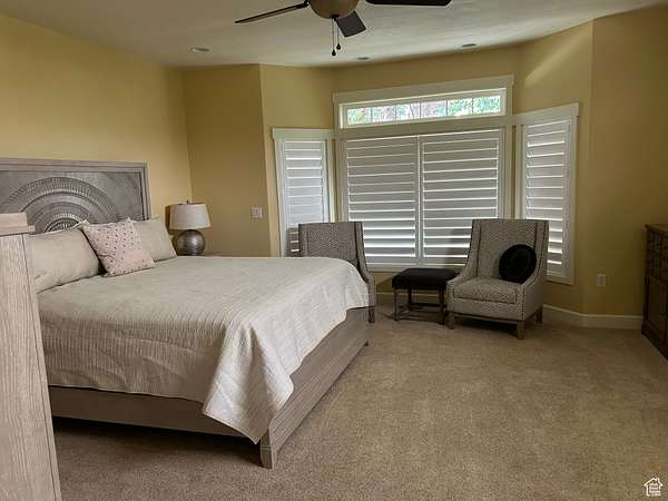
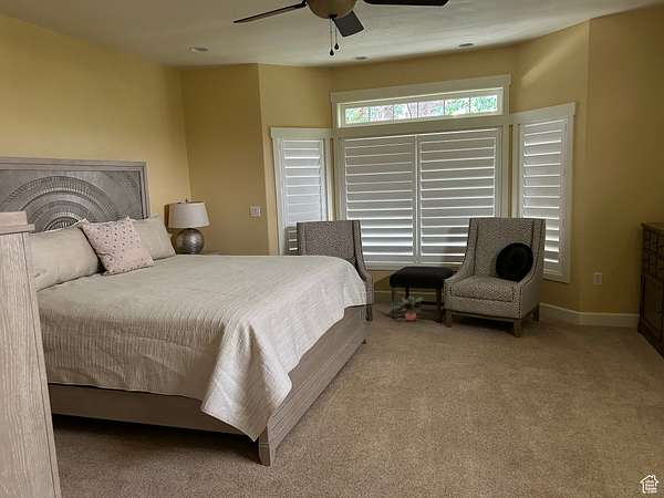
+ potted plant [388,294,424,321]
